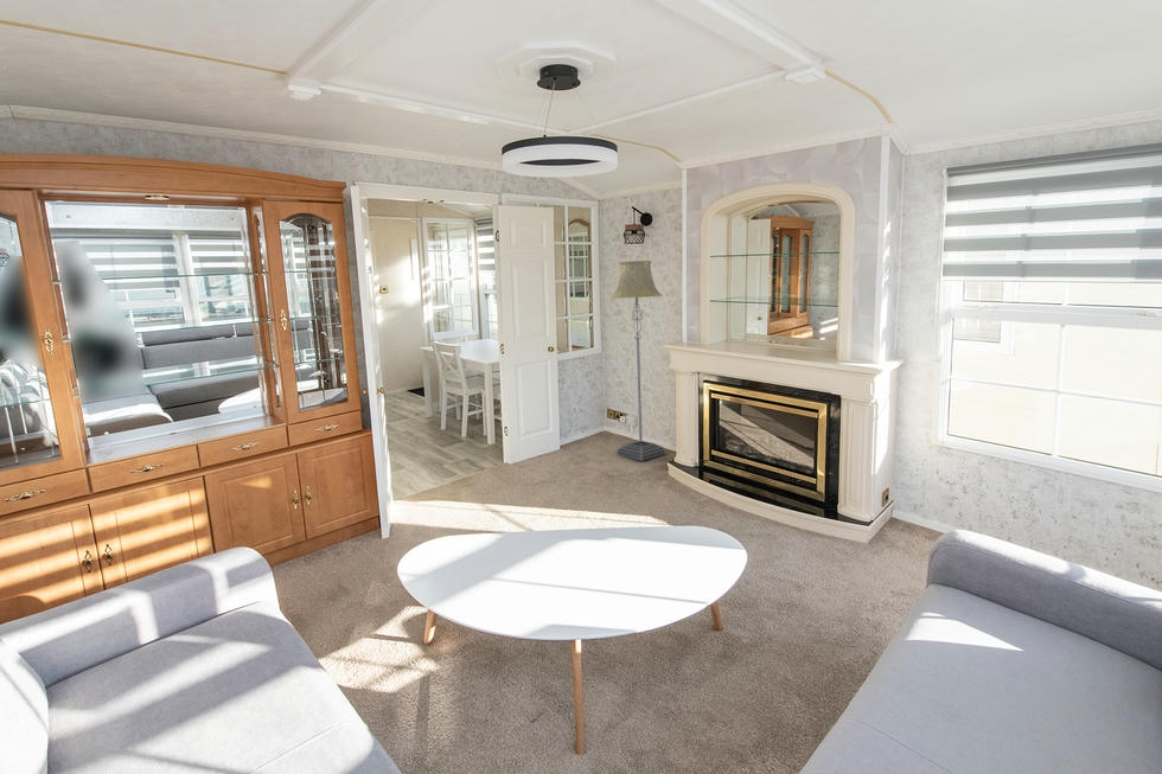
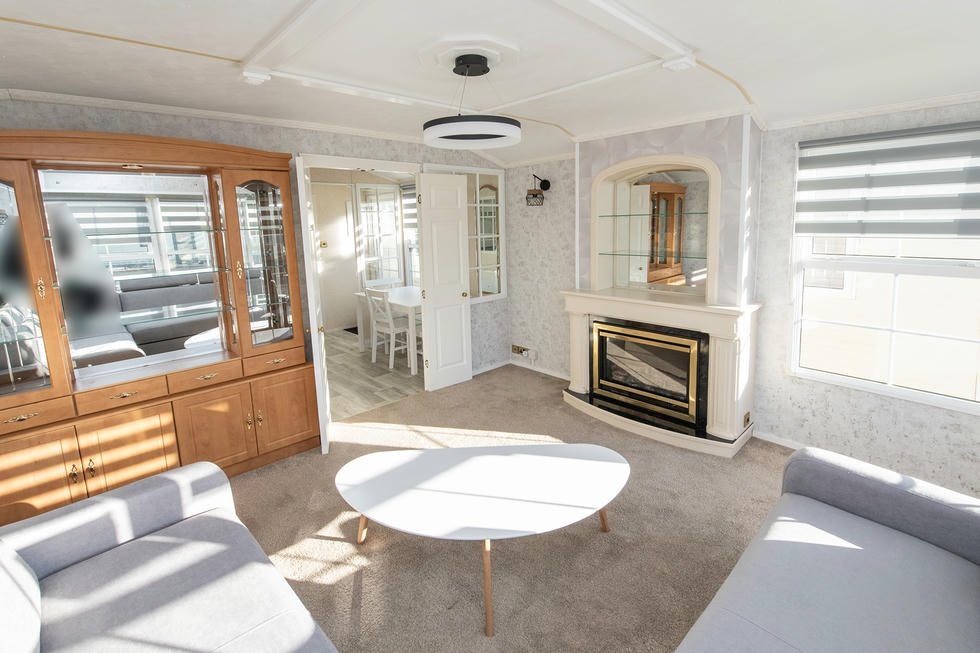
- floor lamp [609,260,666,462]
